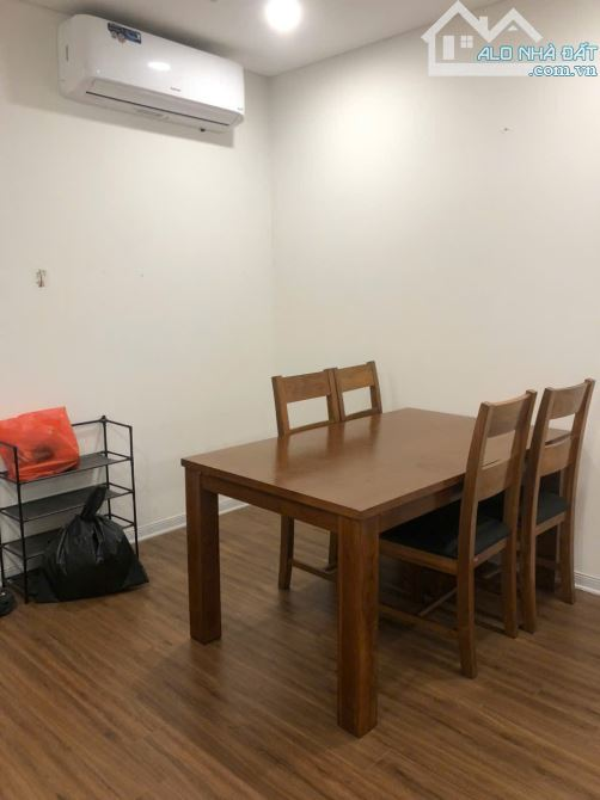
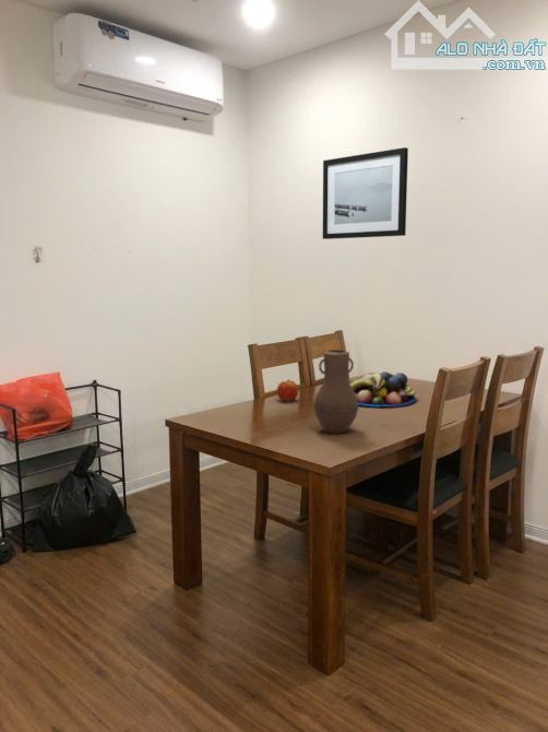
+ apple [276,378,299,402]
+ wall art [322,146,409,240]
+ vase [312,349,359,434]
+ fruit bowl [349,370,417,408]
